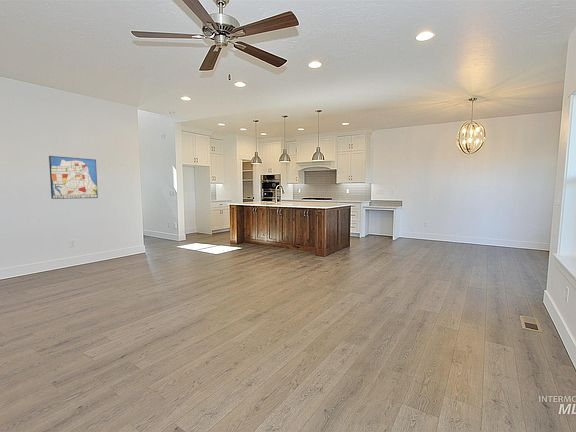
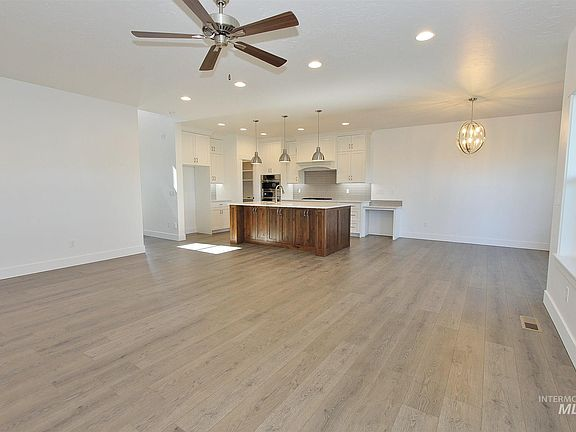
- wall art [48,155,99,200]
